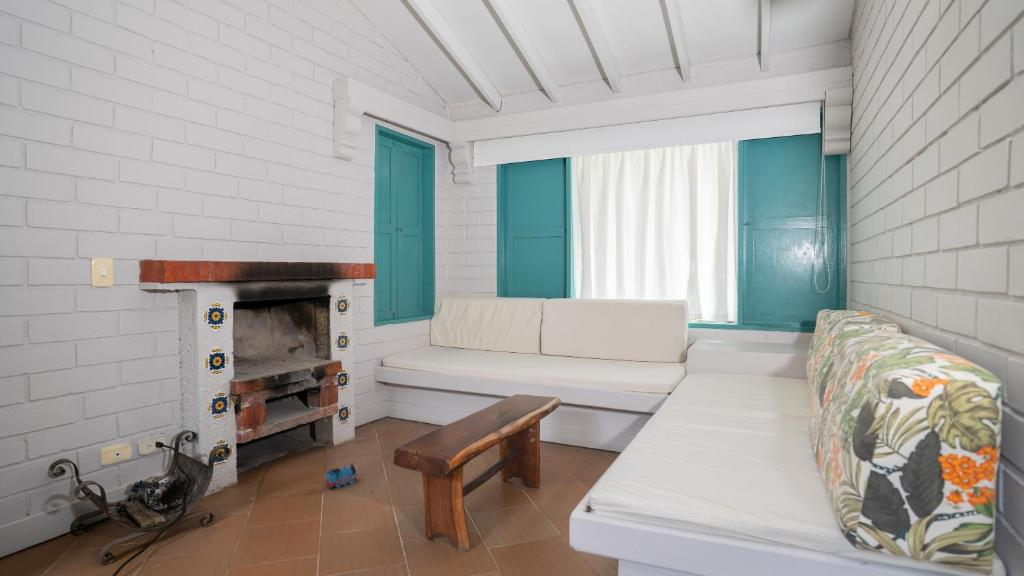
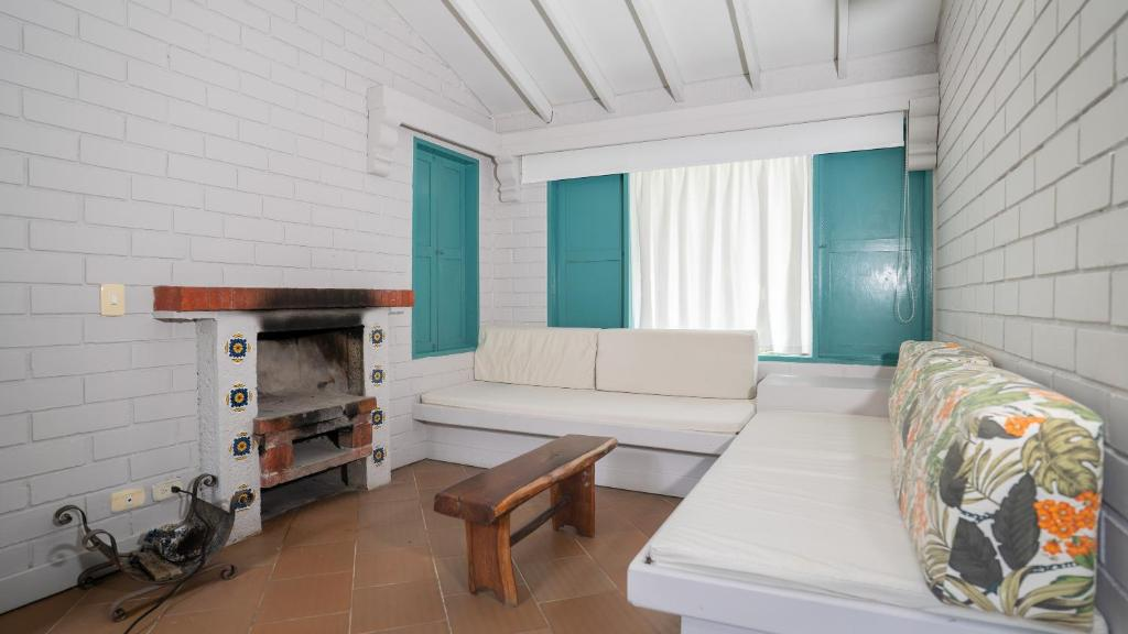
- toy train [324,462,362,489]
